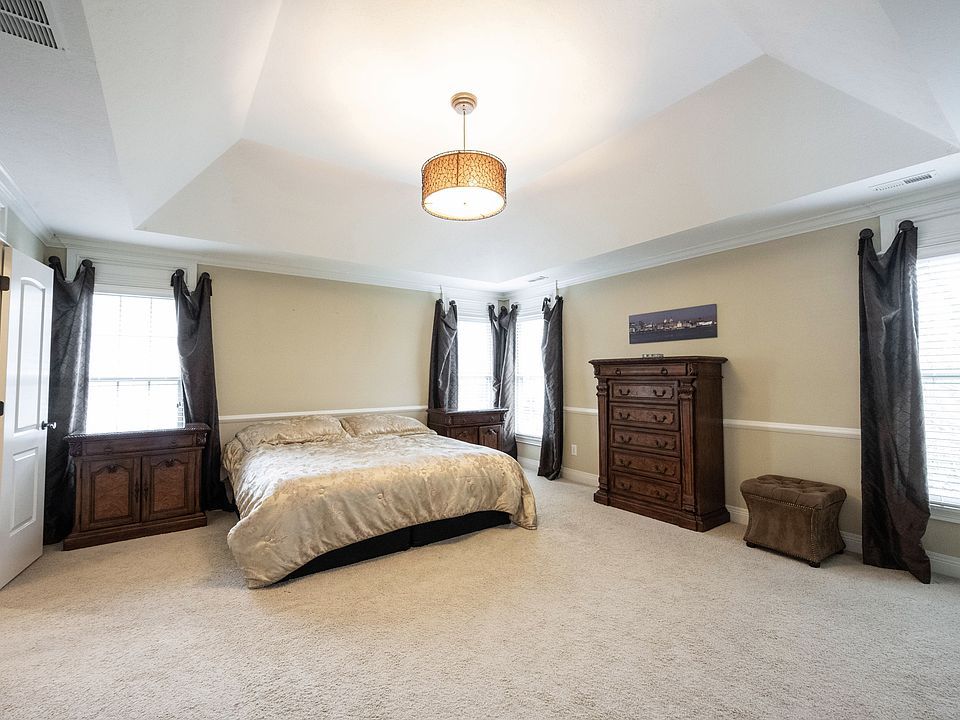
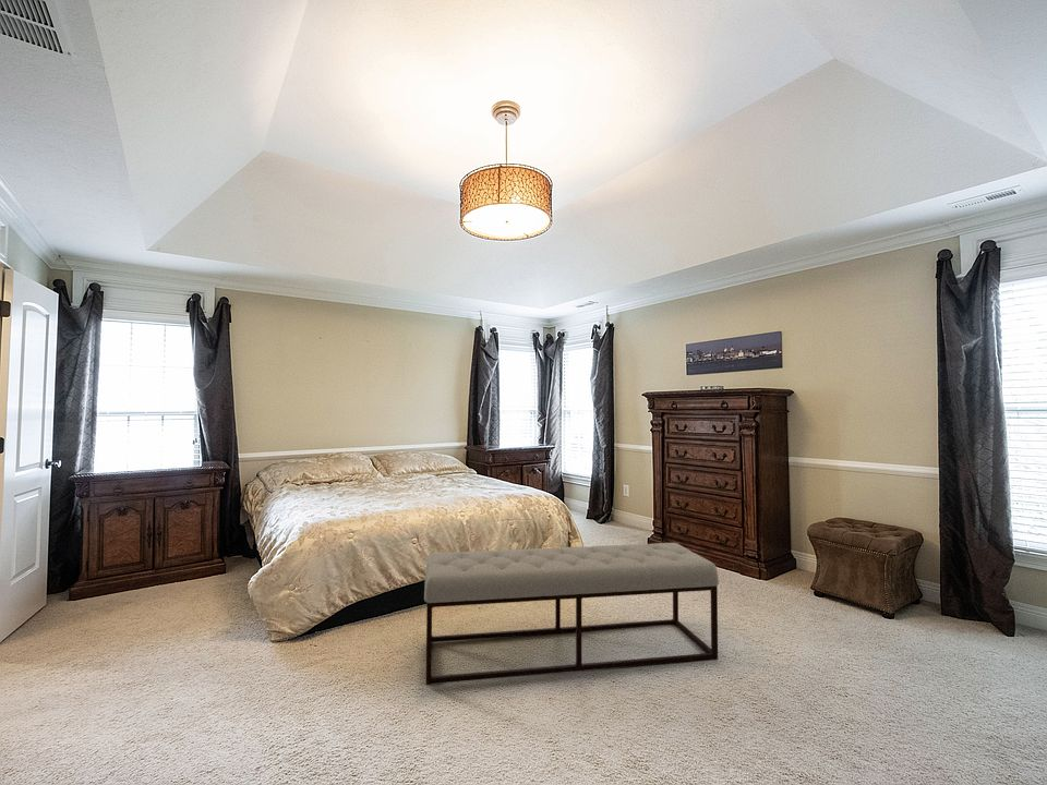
+ bench [423,542,720,686]
